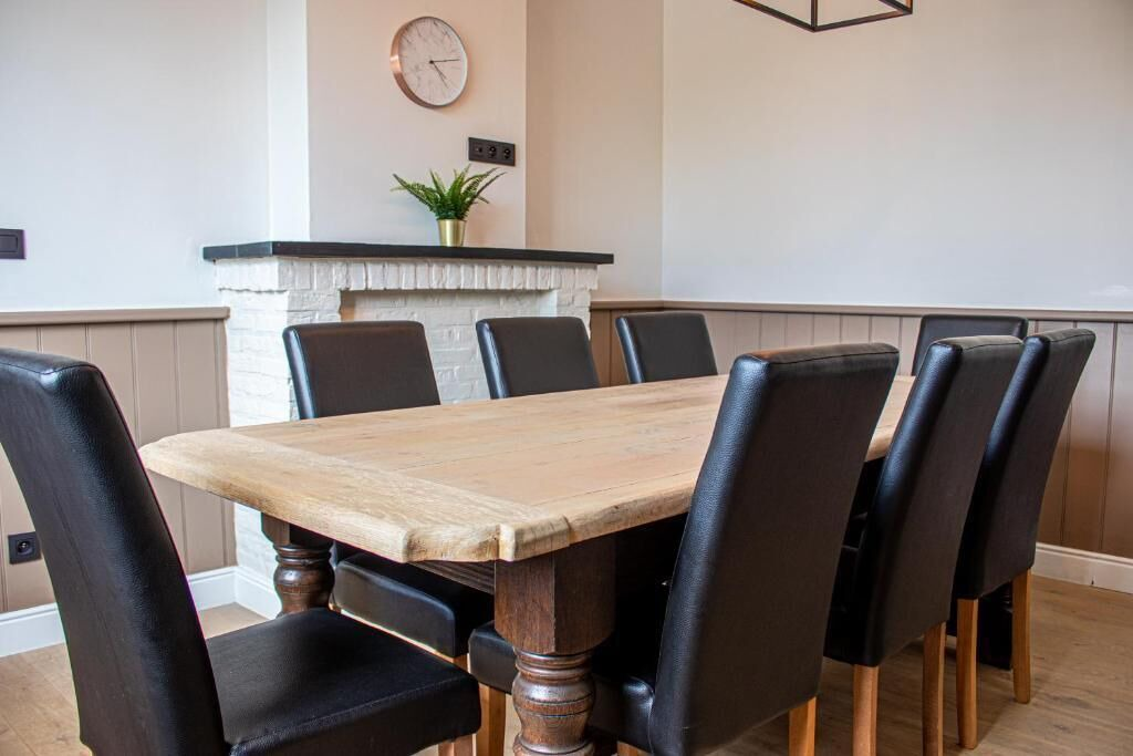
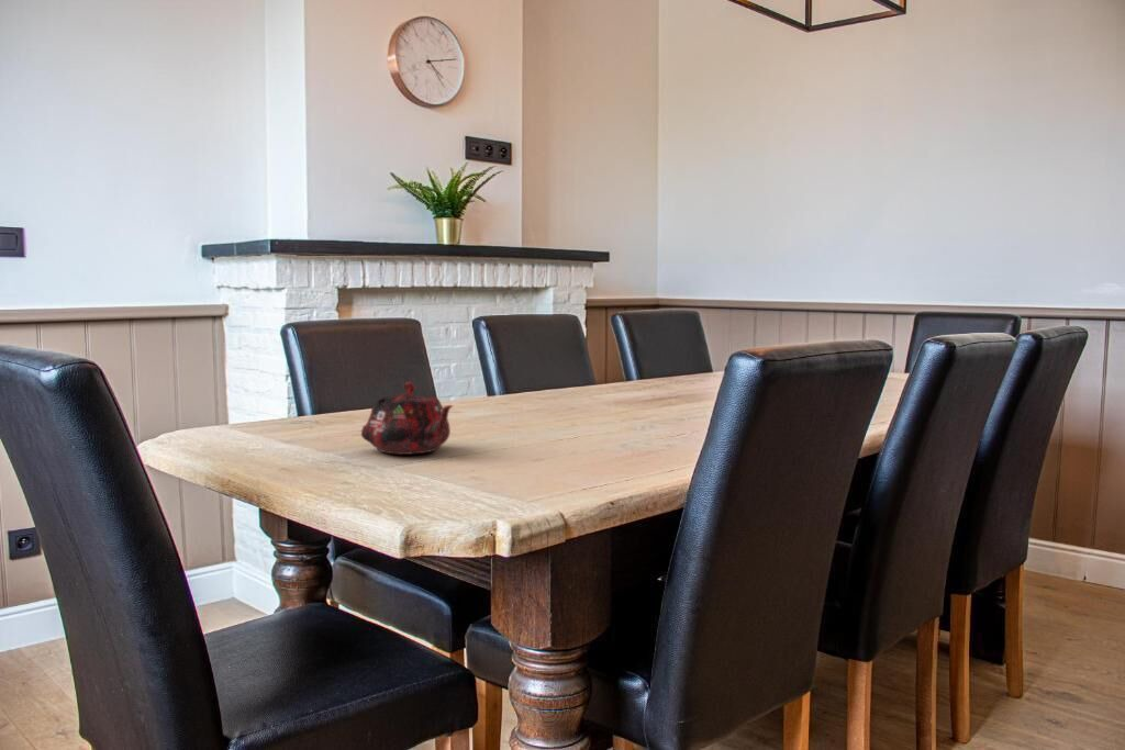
+ teapot [360,381,455,456]
